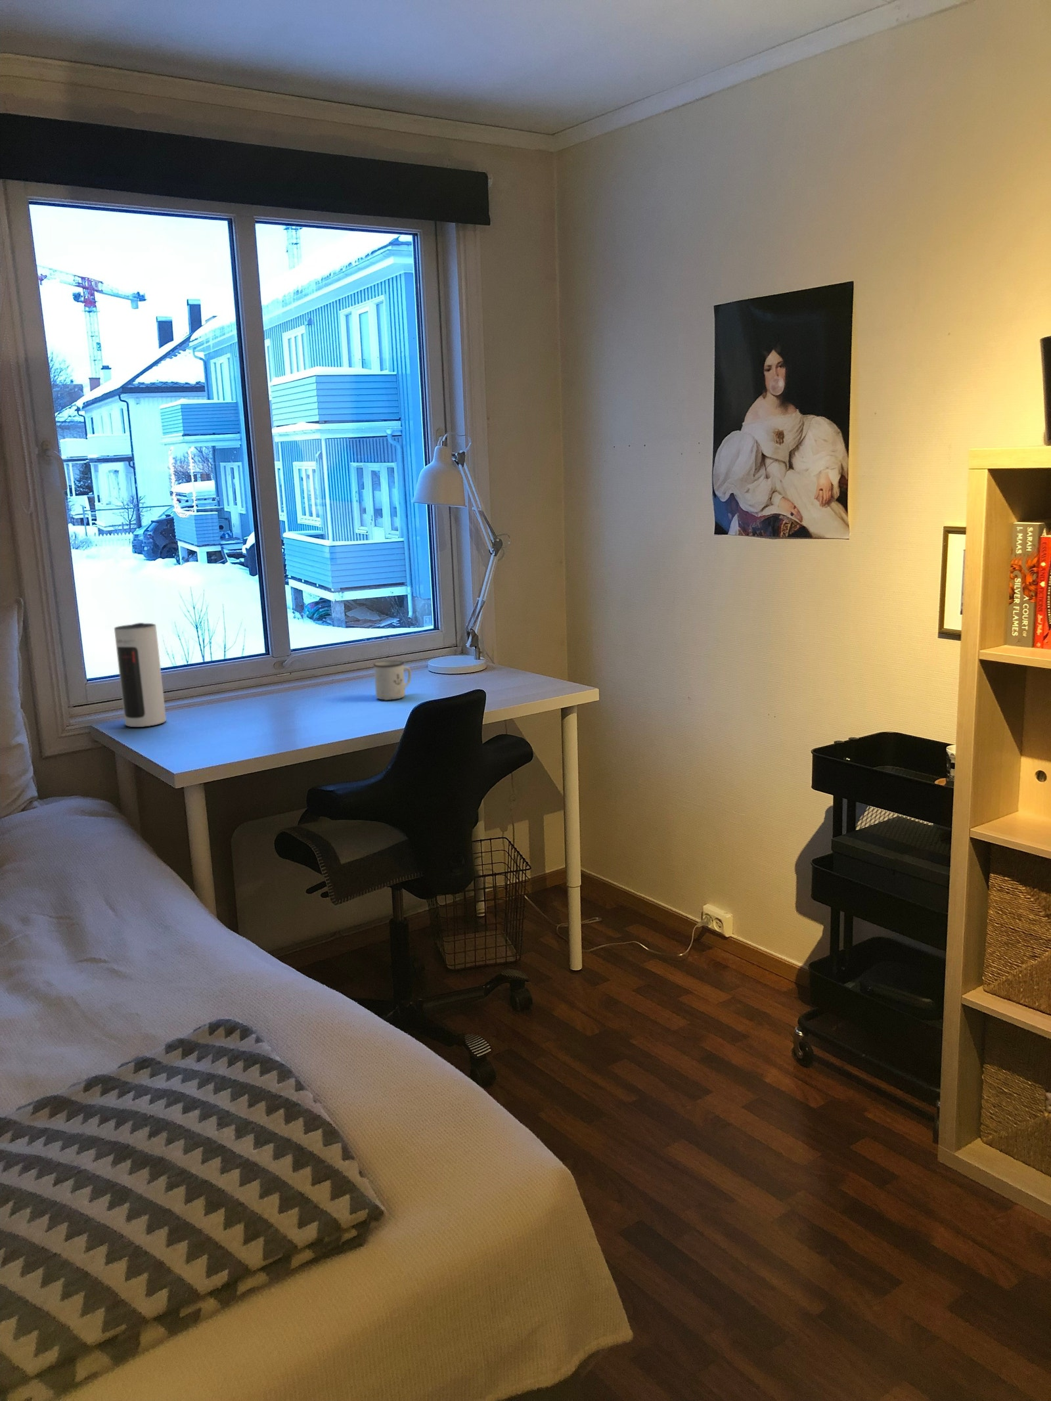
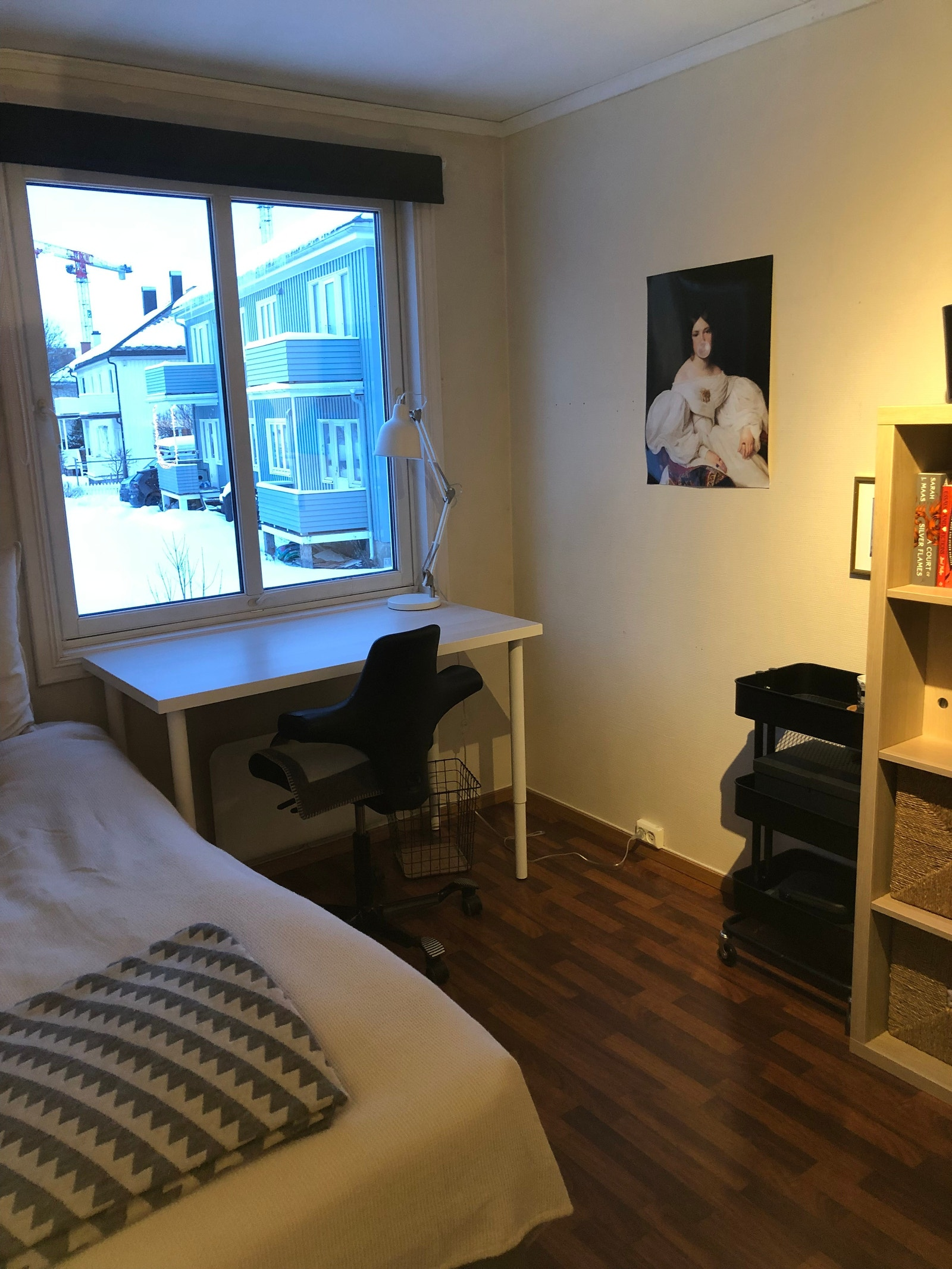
- mug [372,660,412,701]
- speaker [114,622,167,728]
